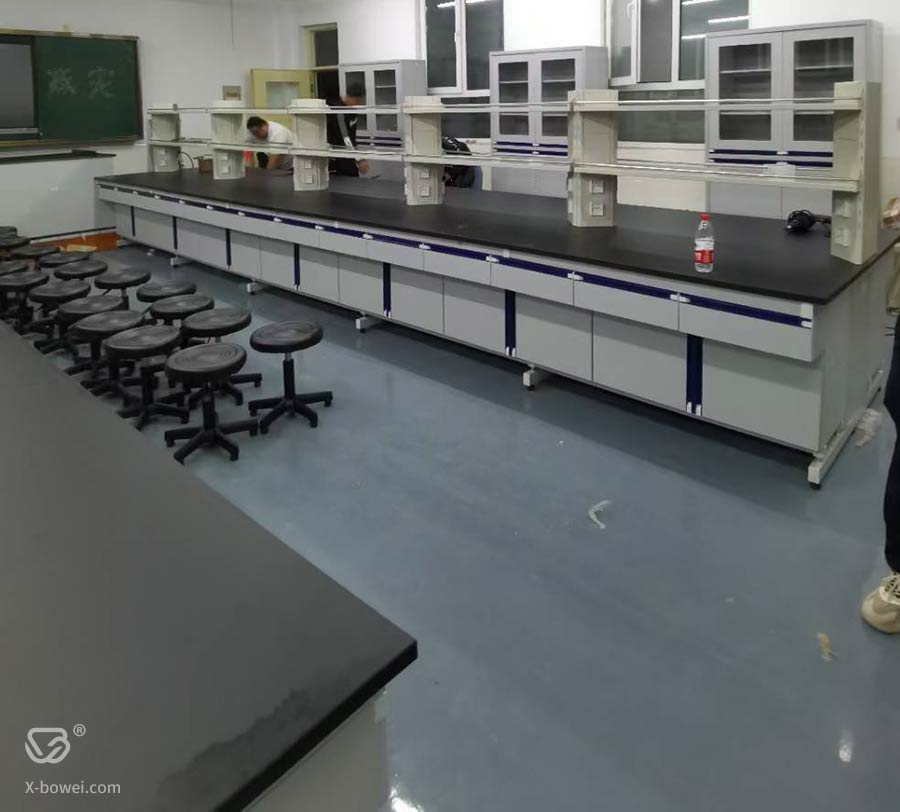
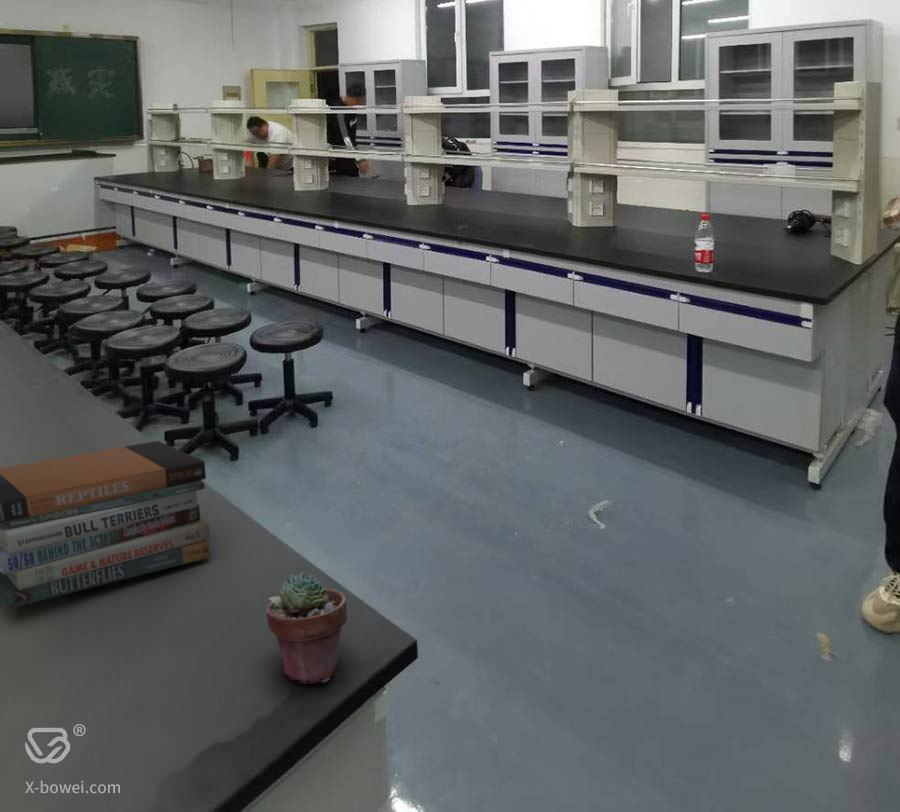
+ book stack [0,440,211,610]
+ potted succulent [265,572,348,684]
